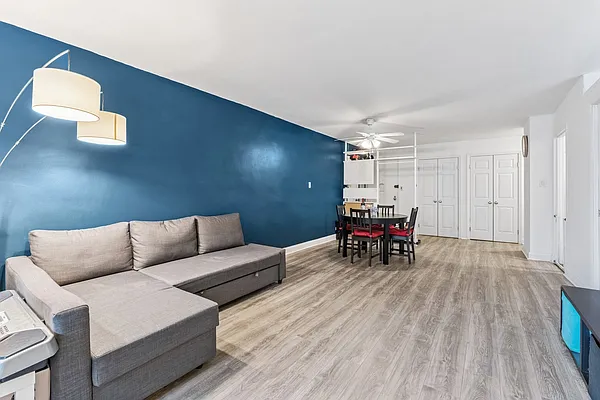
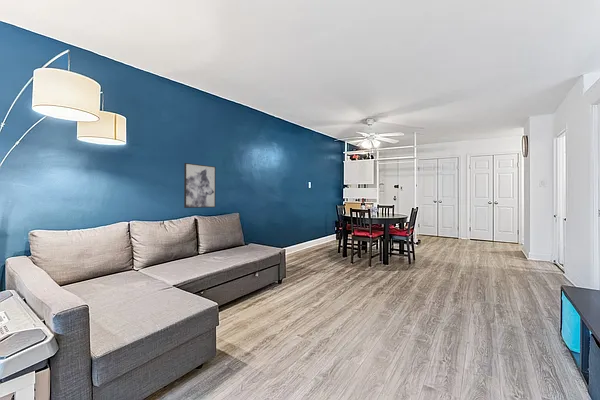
+ wall art [183,162,217,209]
